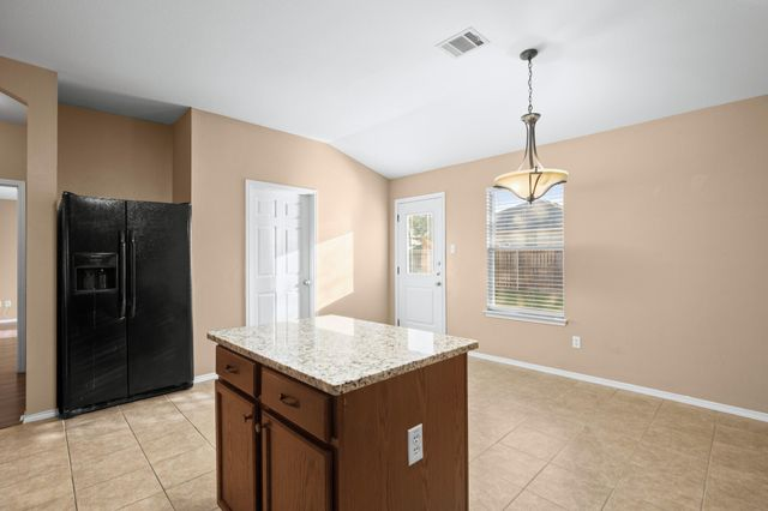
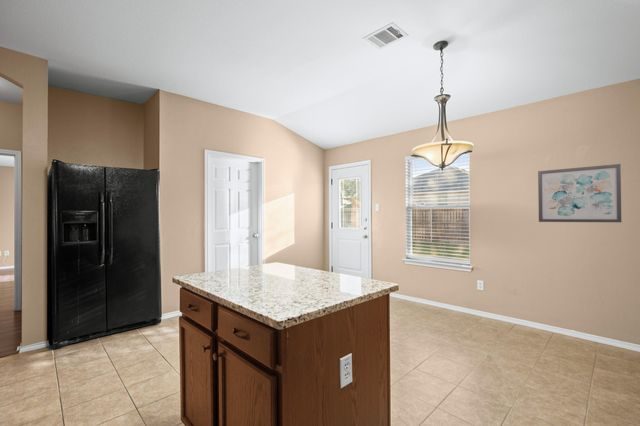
+ wall art [537,163,623,223]
